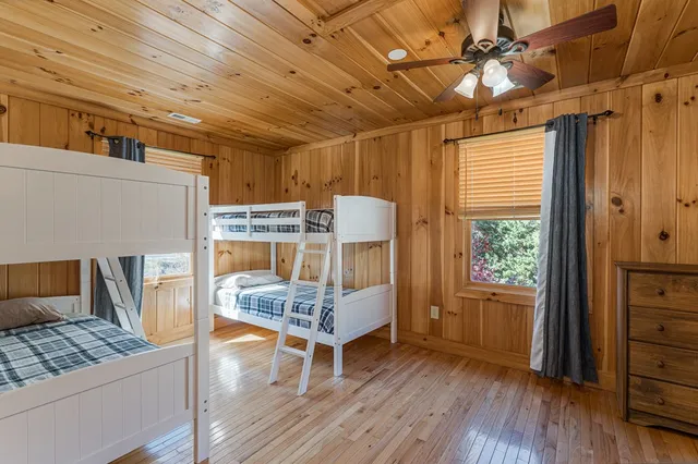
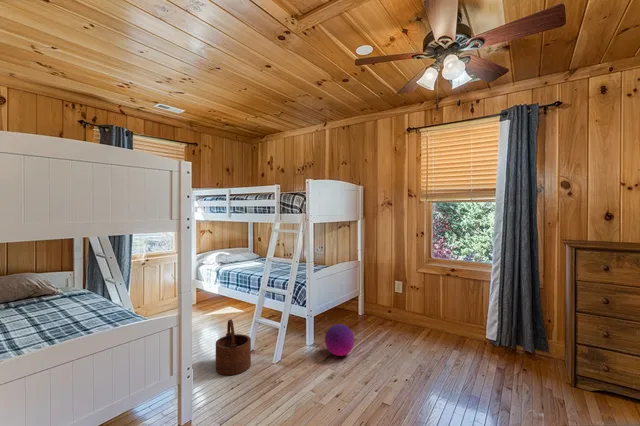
+ ball [324,323,355,357]
+ wooden bucket [215,318,252,376]
